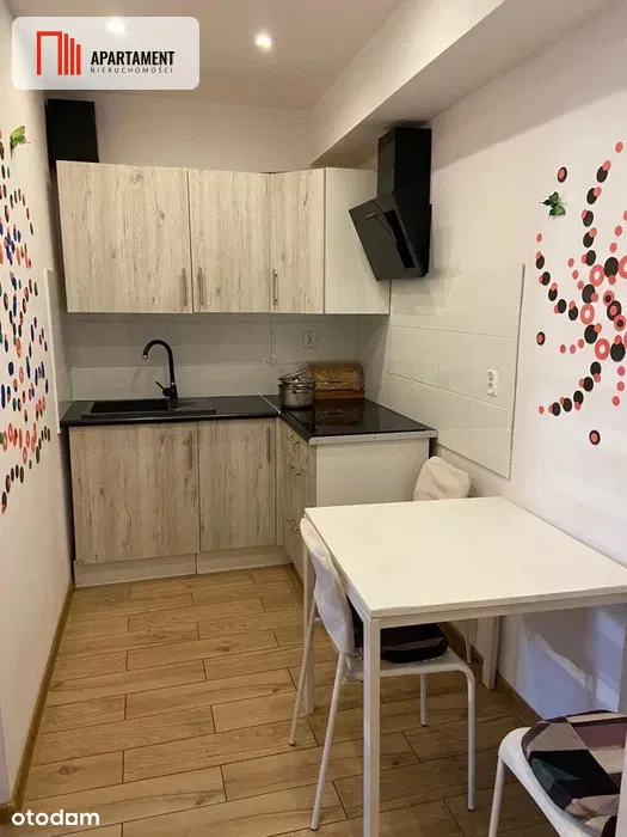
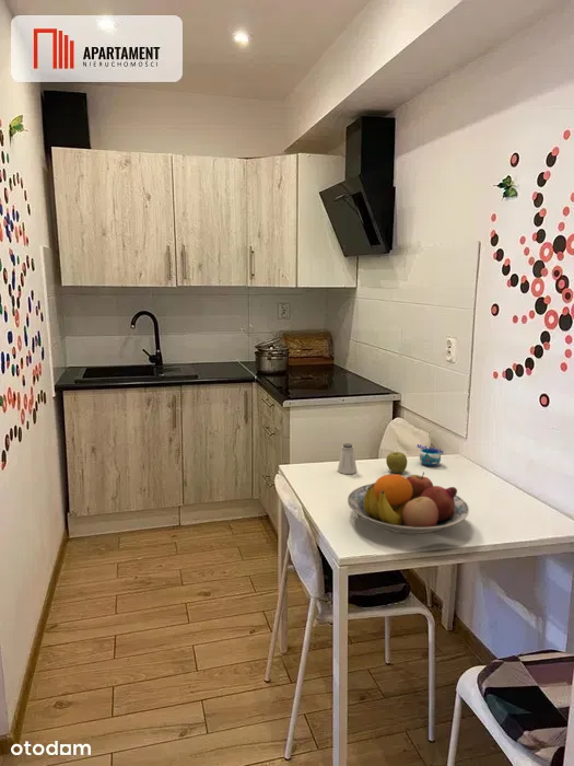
+ mug [417,443,444,467]
+ saltshaker [337,442,358,475]
+ apple [385,451,408,474]
+ fruit bowl [347,471,470,535]
